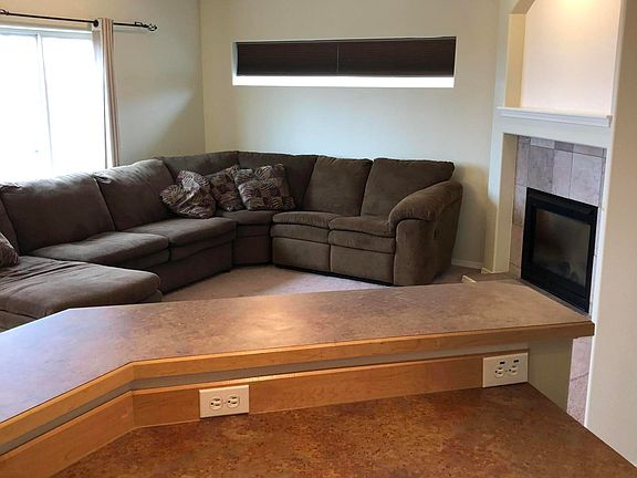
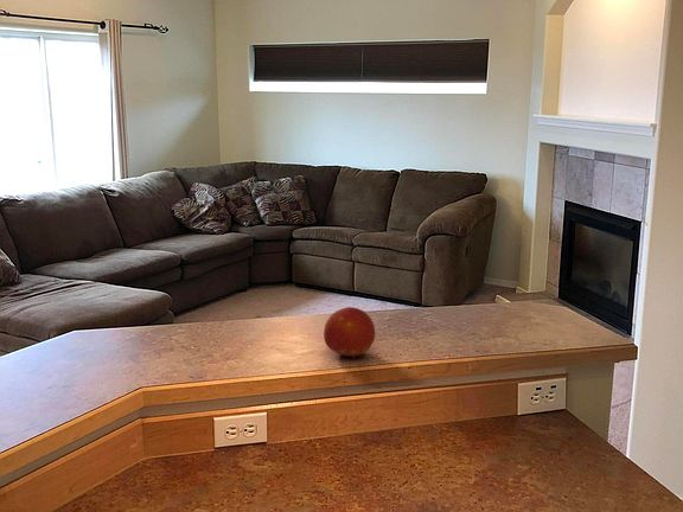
+ fruit [323,306,376,359]
